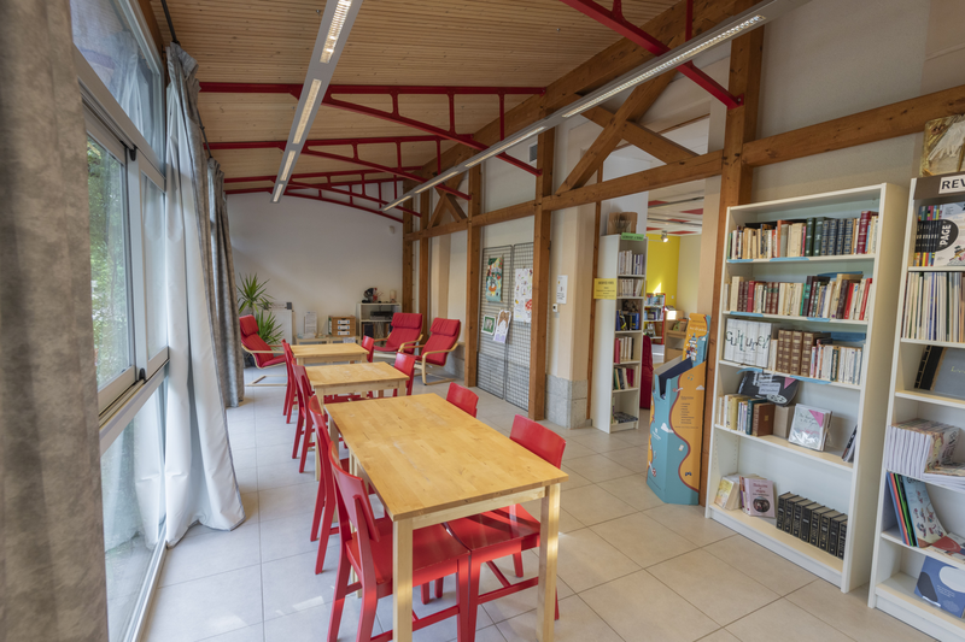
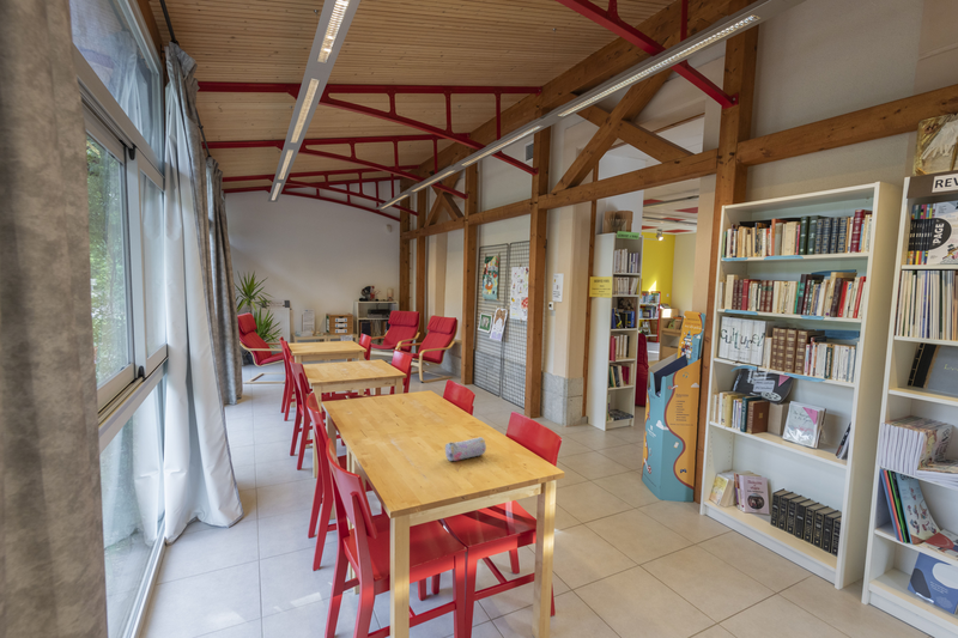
+ pencil case [444,436,487,462]
